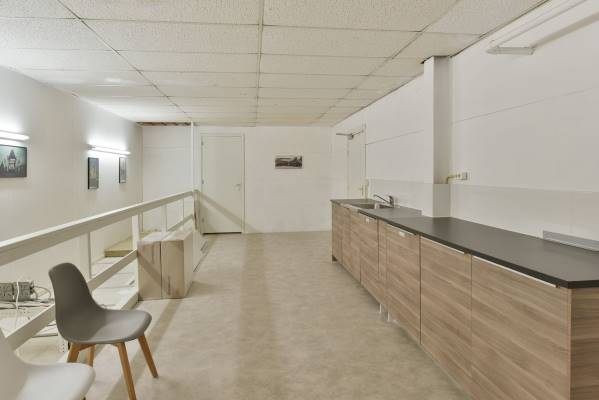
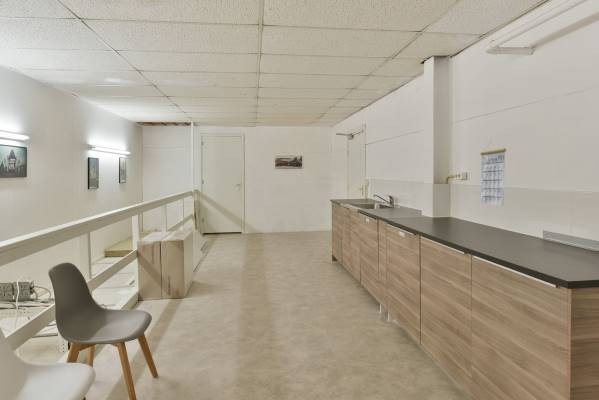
+ calendar [479,141,507,206]
